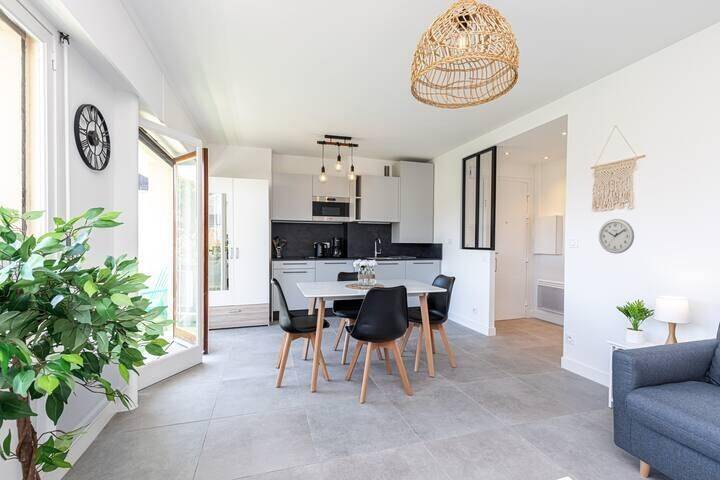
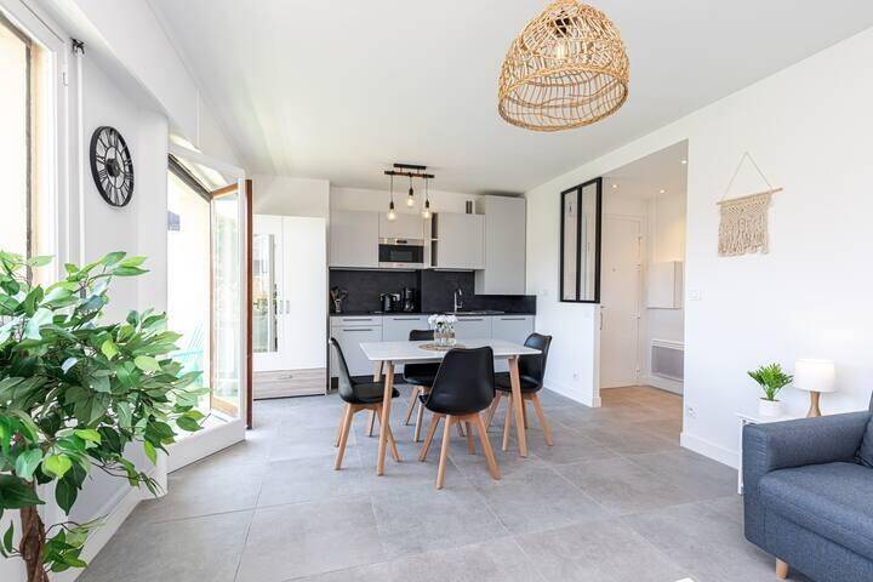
- wall clock [598,218,635,255]
